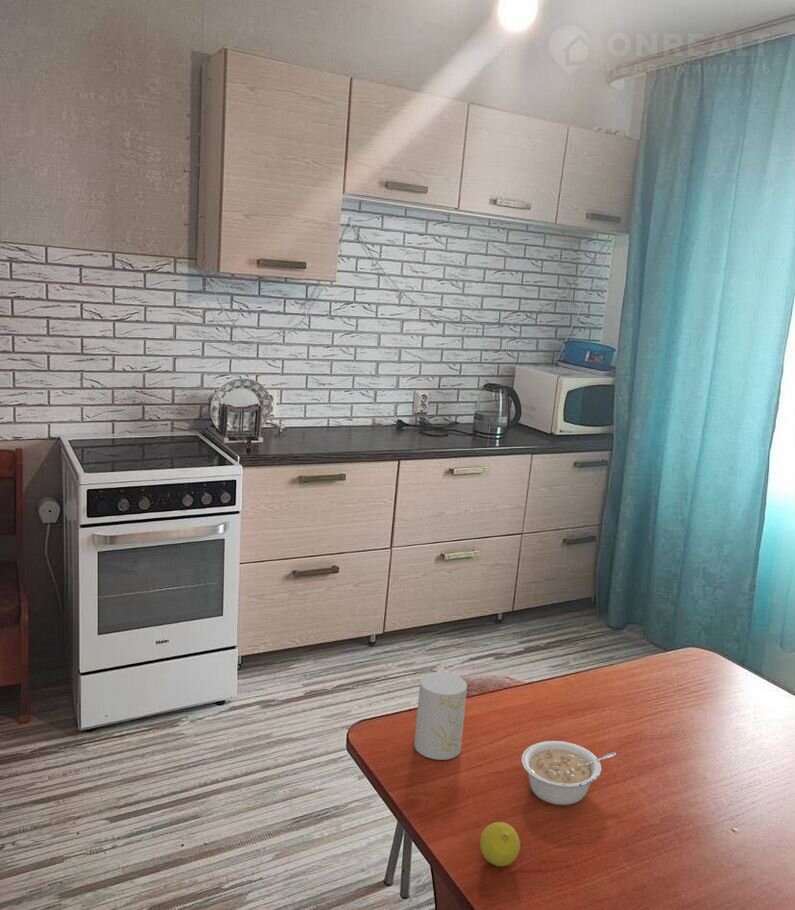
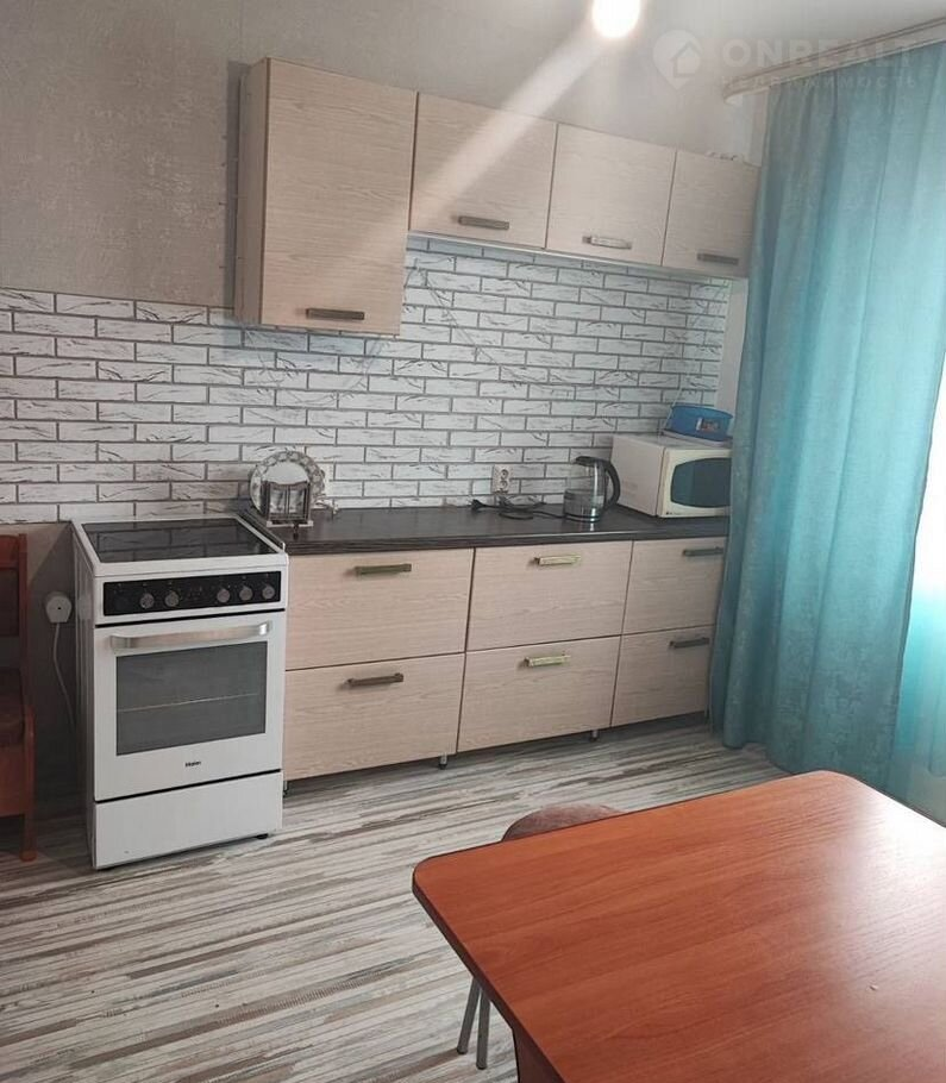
- cup [413,671,468,761]
- legume [521,740,617,806]
- fruit [479,821,521,867]
